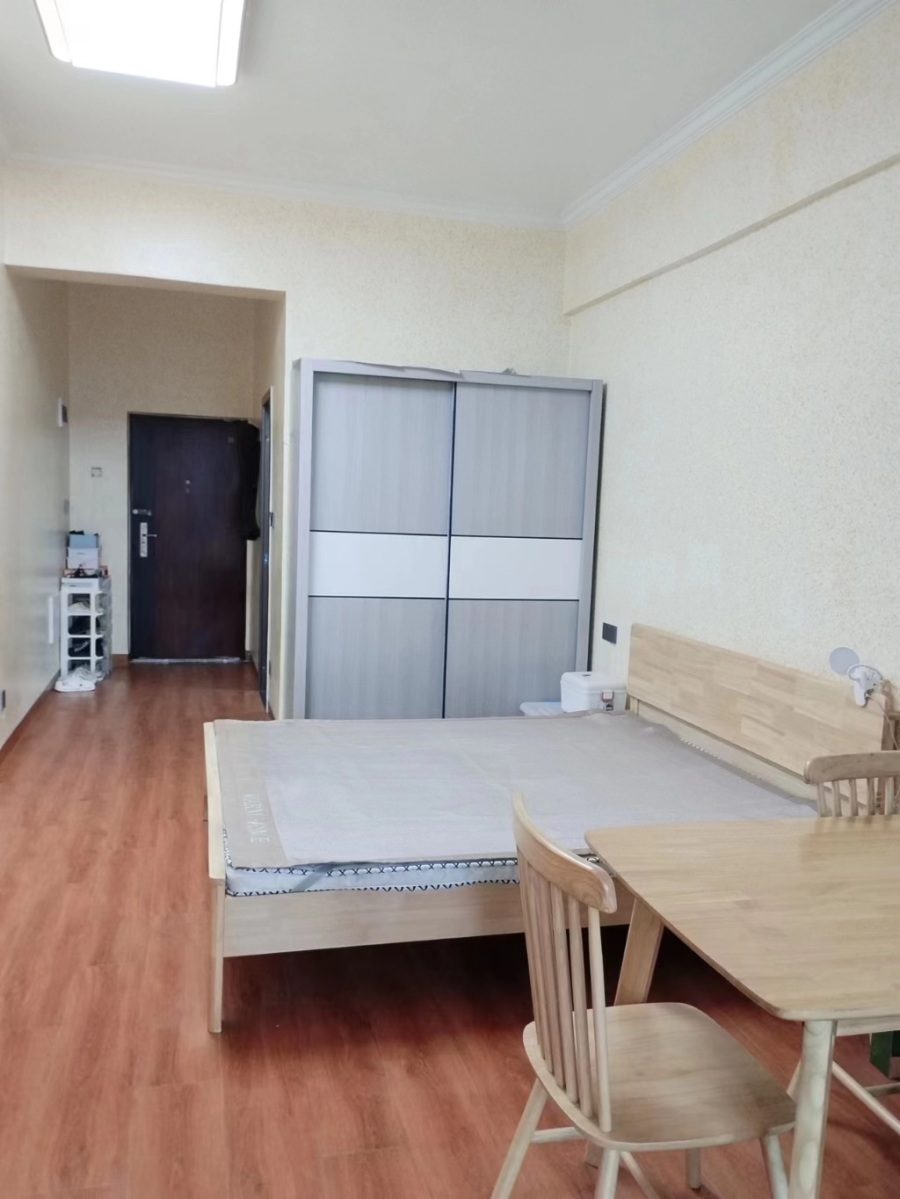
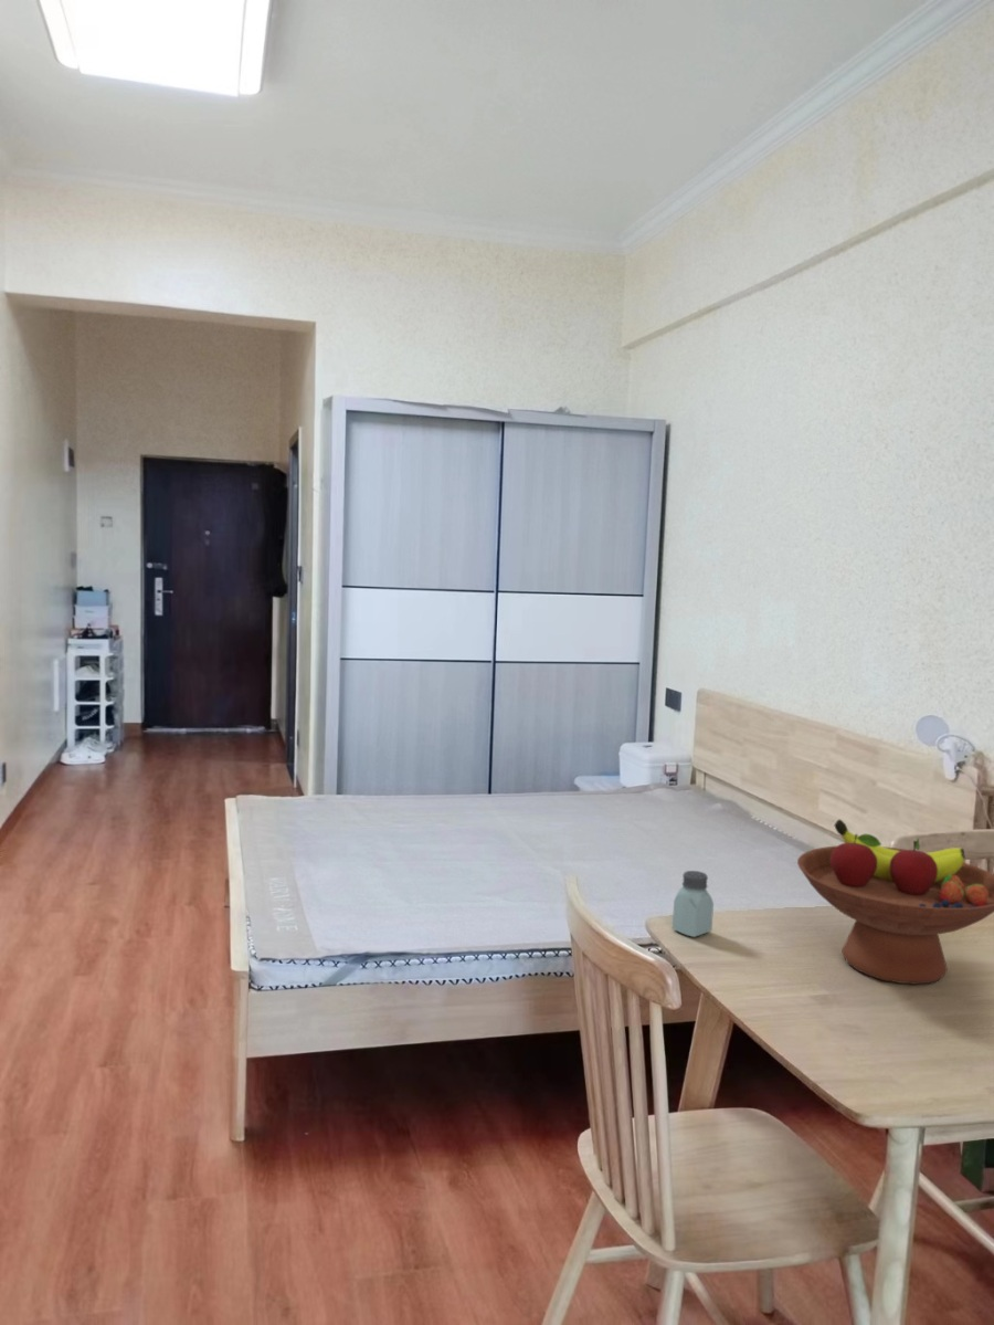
+ saltshaker [672,870,715,938]
+ fruit bowl [796,819,994,986]
